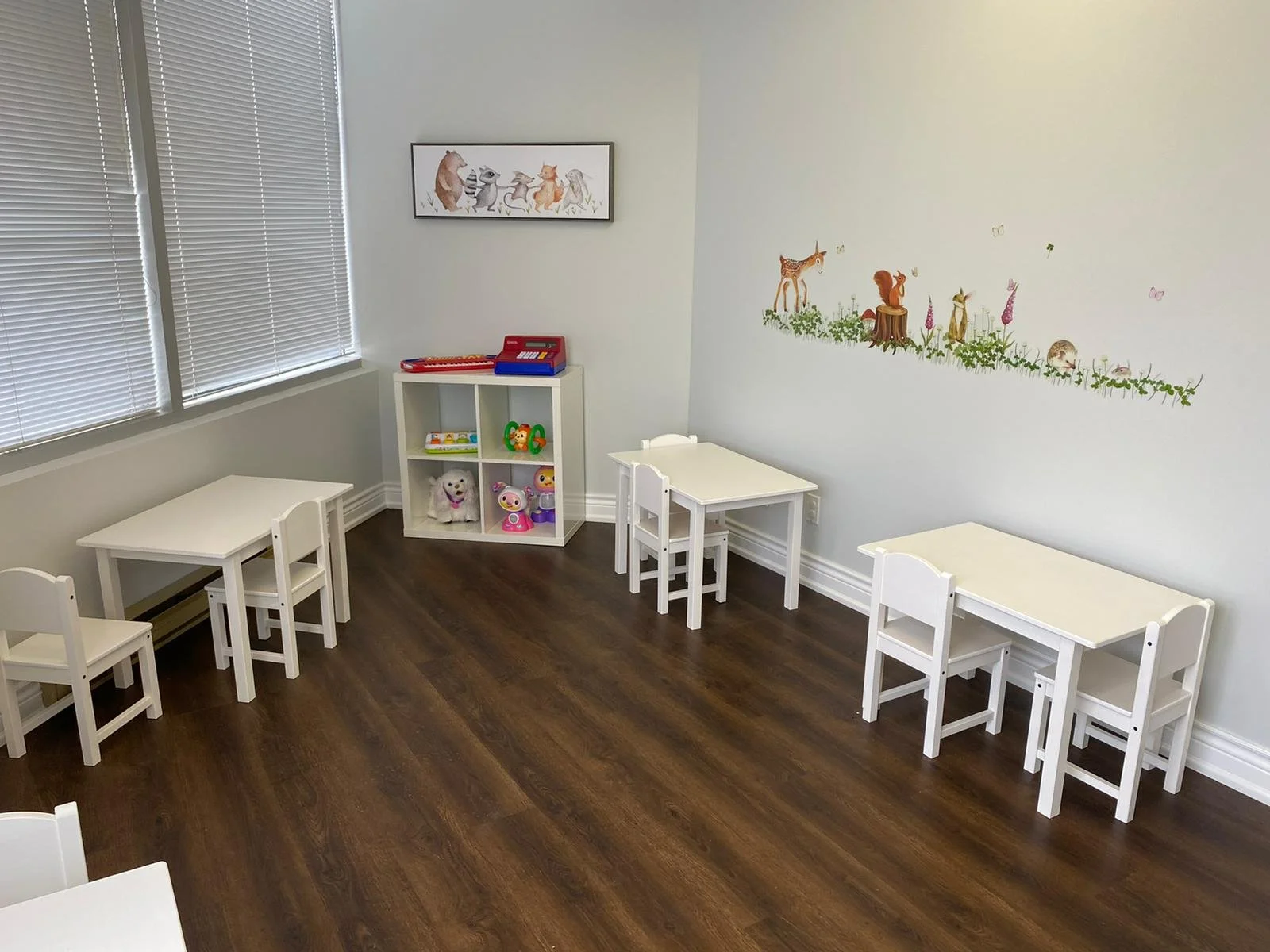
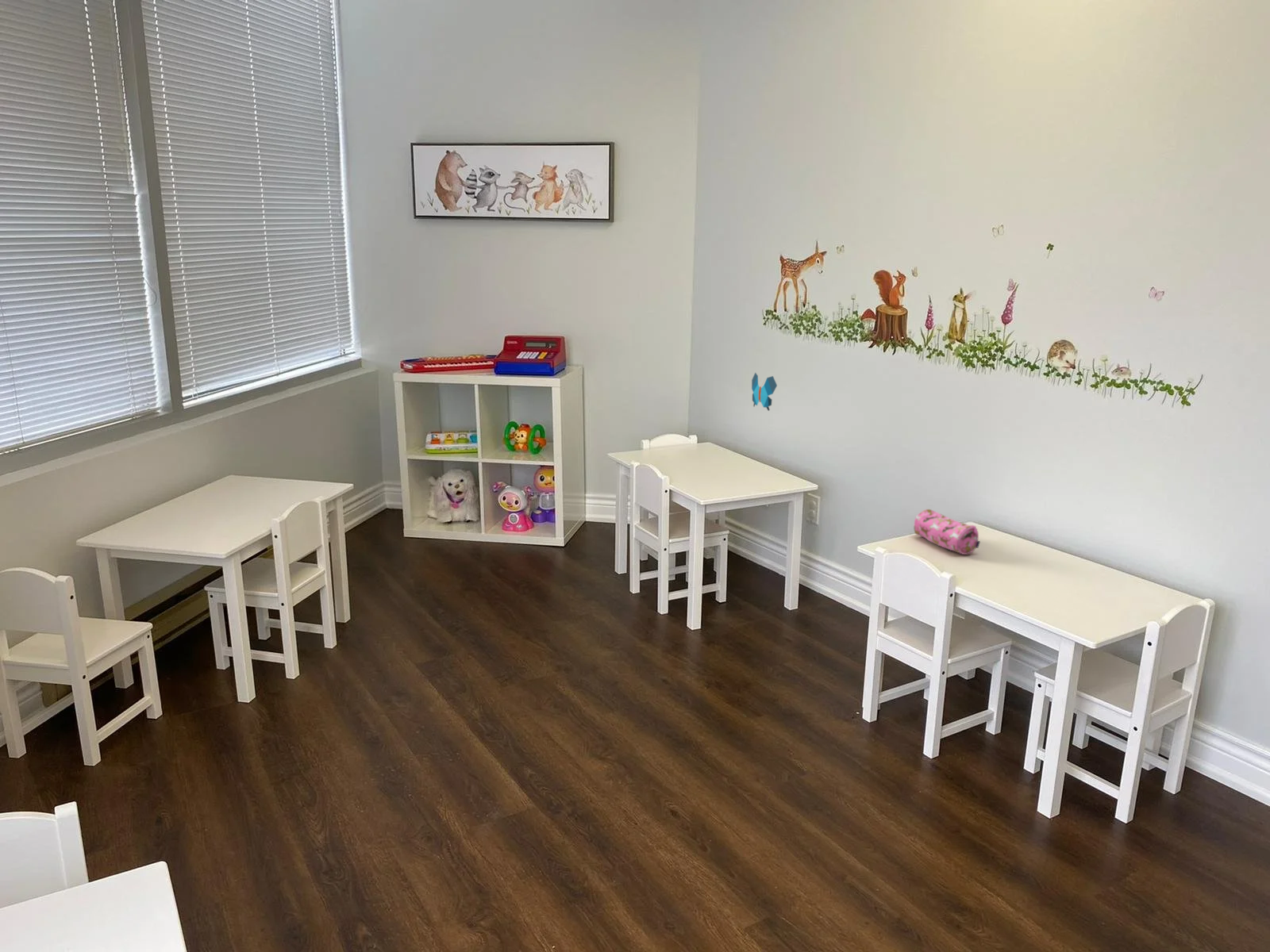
+ pencil case [914,509,981,555]
+ decorative butterfly [751,372,778,412]
